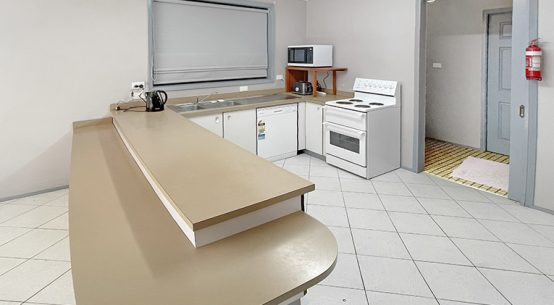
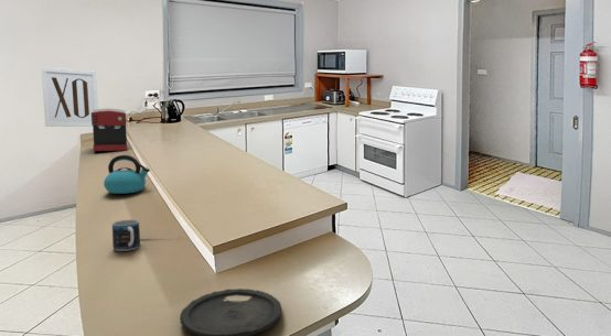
+ plate [179,288,282,336]
+ coffee maker [92,107,128,152]
+ kettle [103,154,151,195]
+ mug [111,219,141,252]
+ wall art [41,66,99,128]
